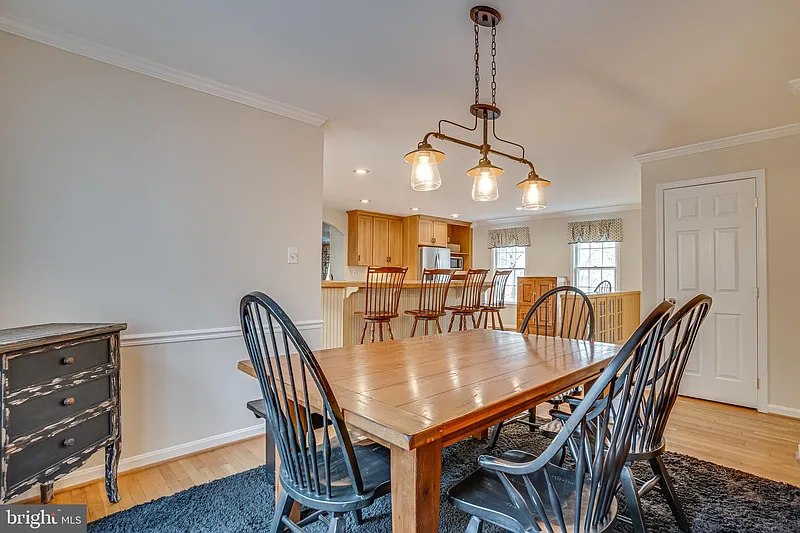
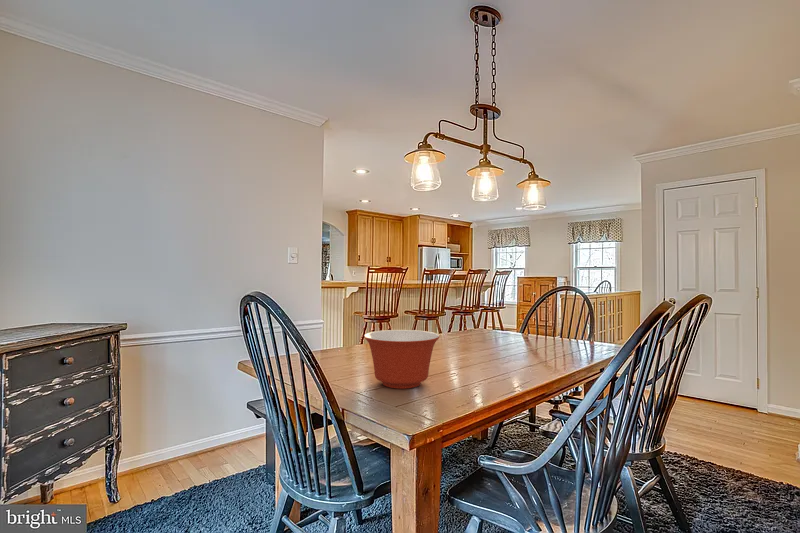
+ mixing bowl [363,329,441,390]
